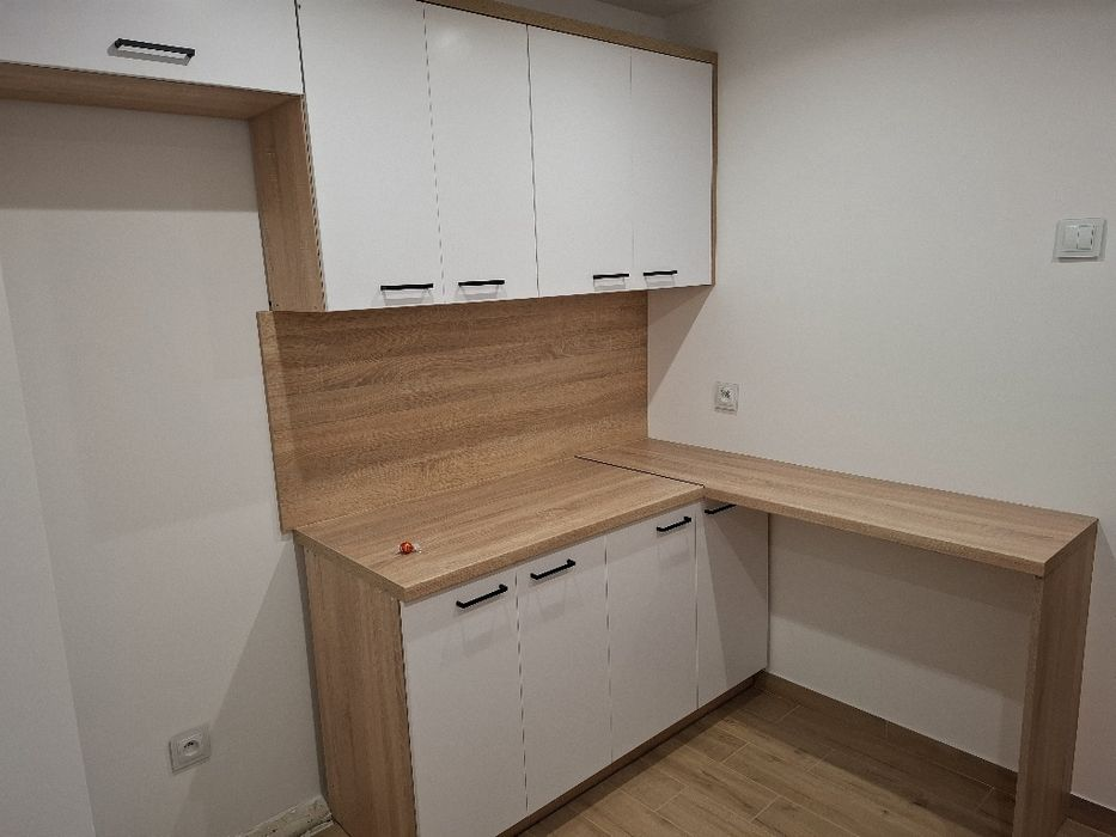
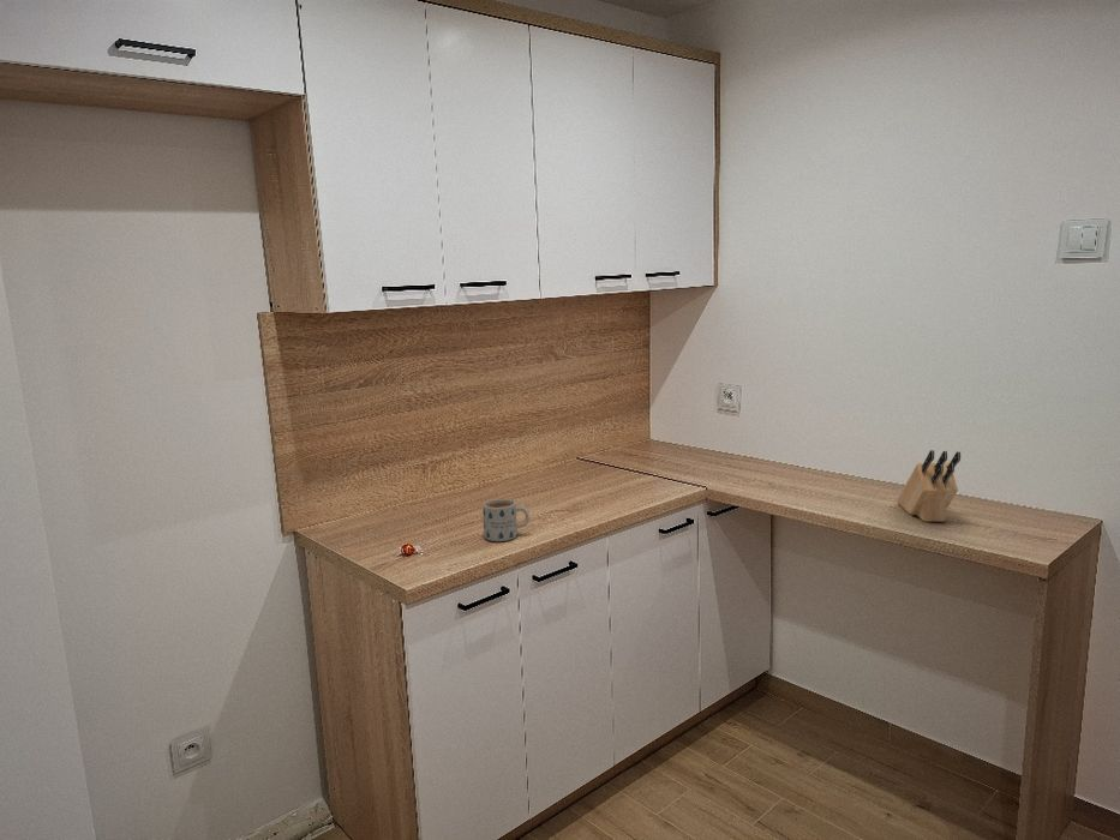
+ knife block [896,449,962,523]
+ mug [481,498,531,542]
